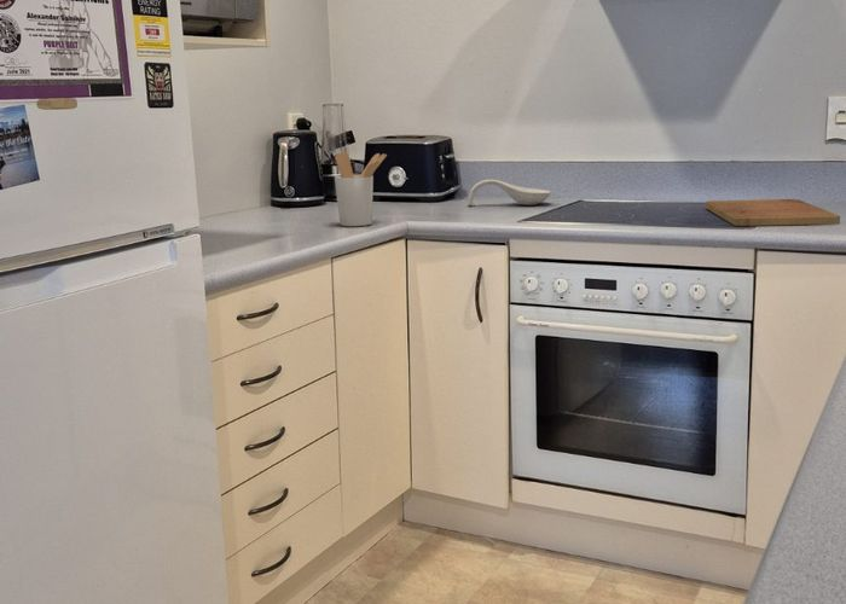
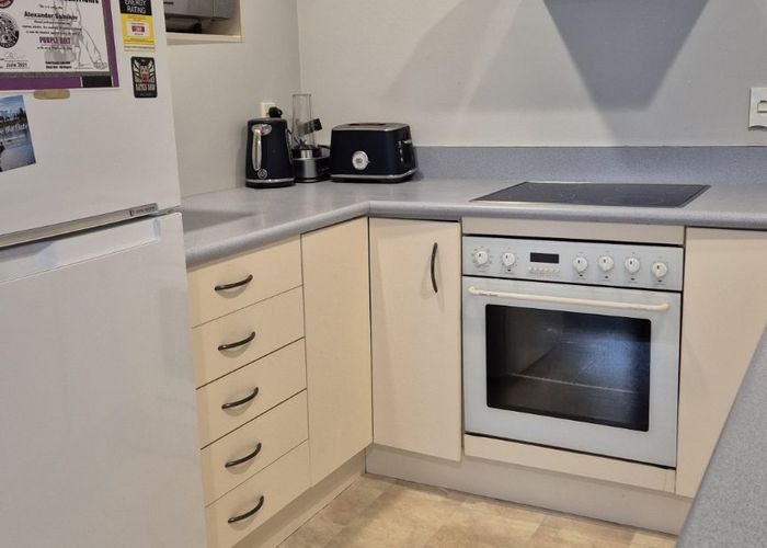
- spoon rest [467,179,552,207]
- utensil holder [334,151,388,227]
- cutting board [705,198,841,227]
